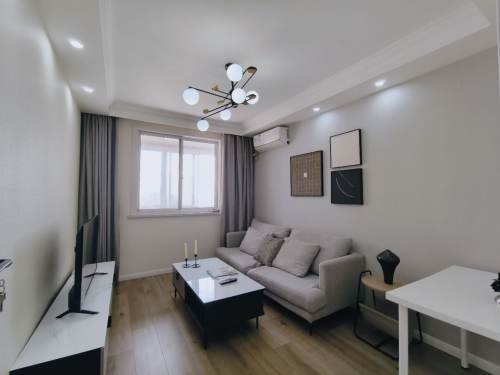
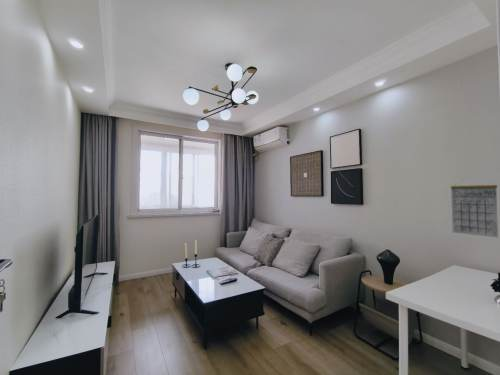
+ calendar [450,173,499,238]
